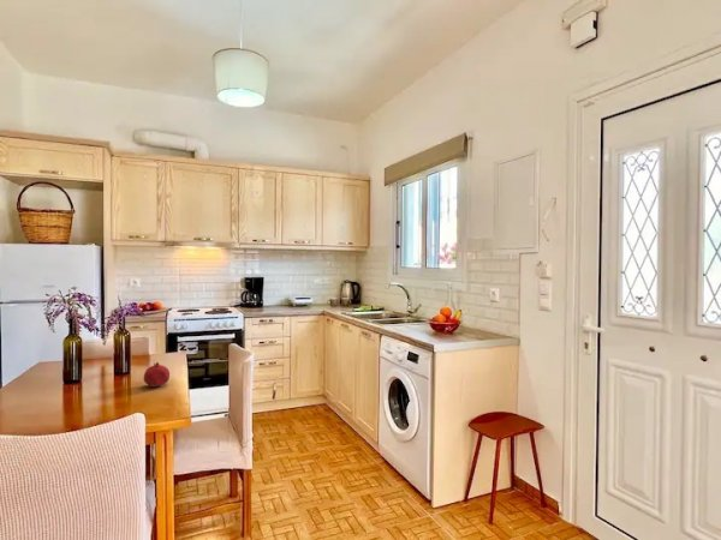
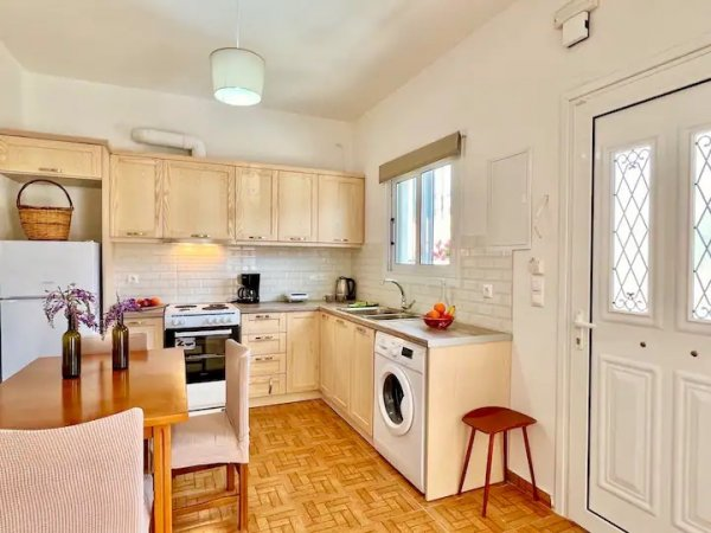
- fruit [143,361,171,388]
